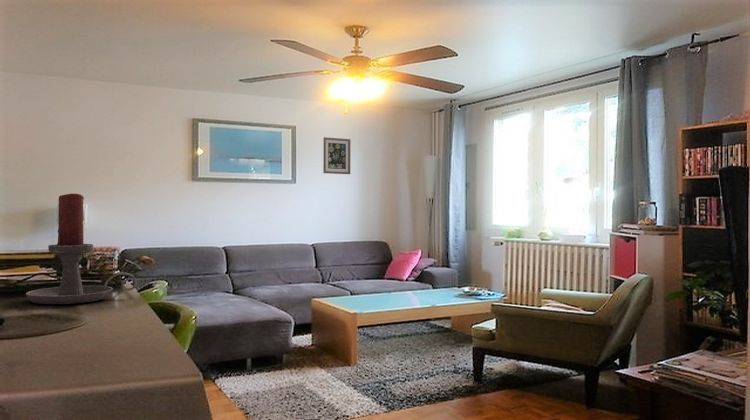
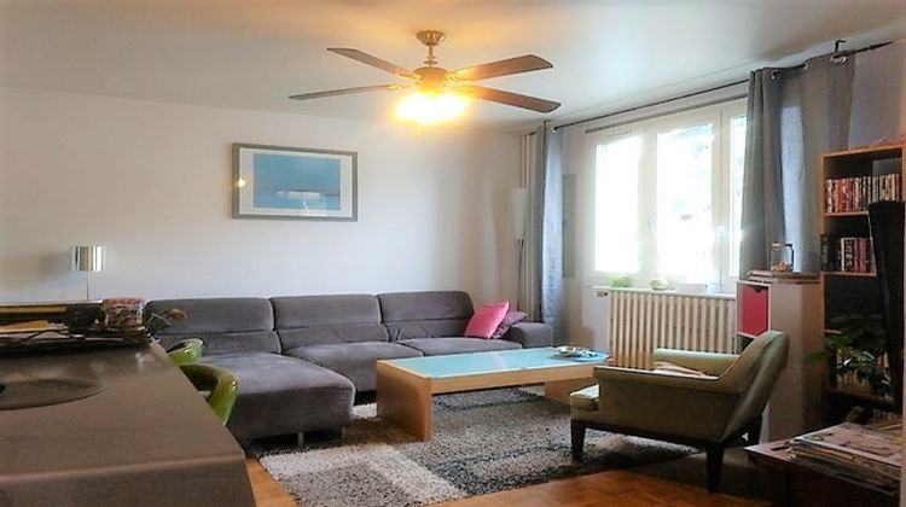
- wall art [322,136,351,175]
- candle holder [25,193,138,305]
